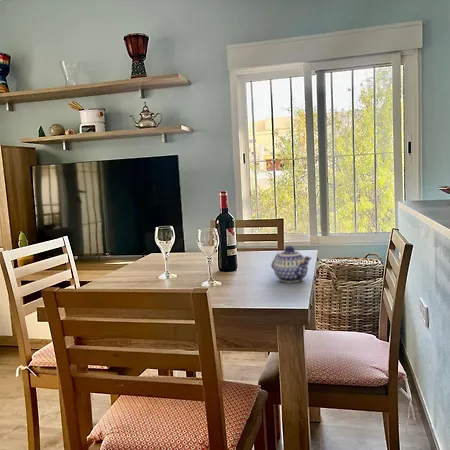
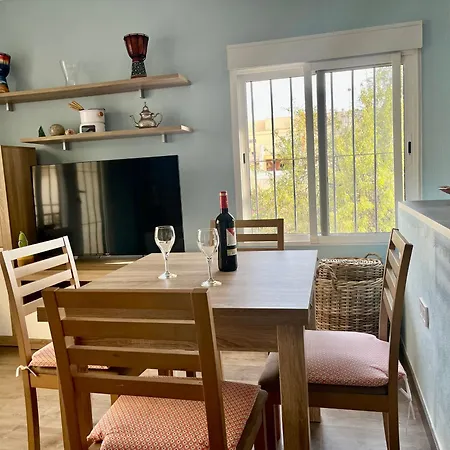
- teapot [270,245,313,283]
